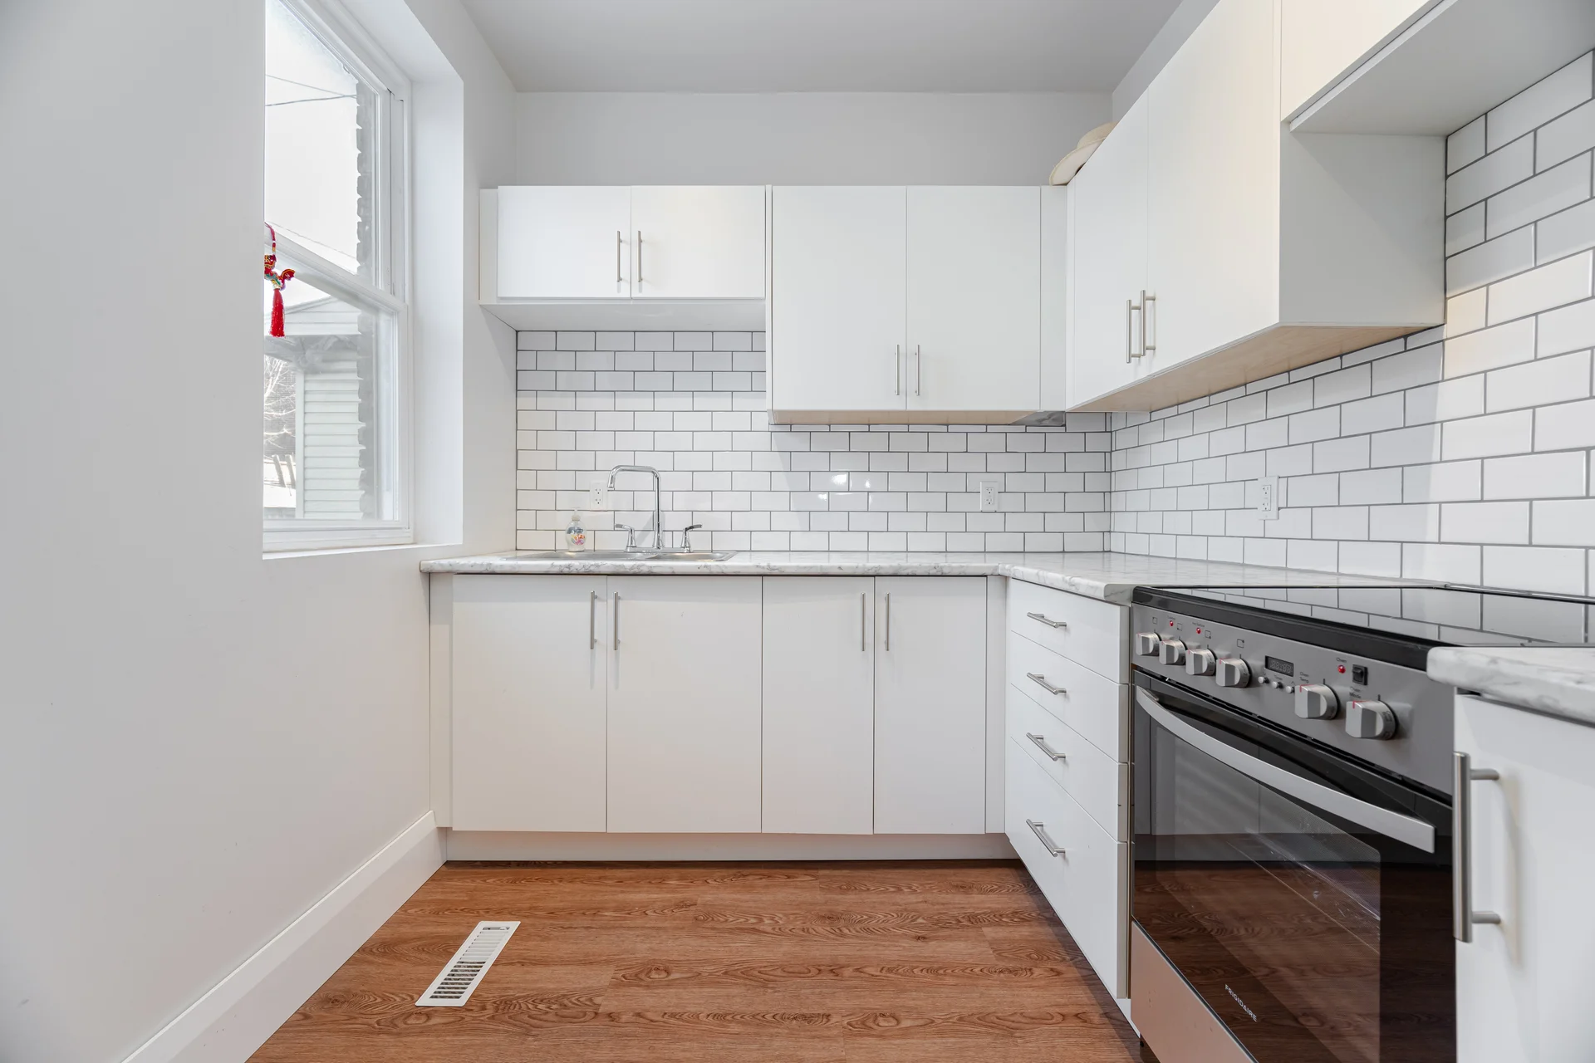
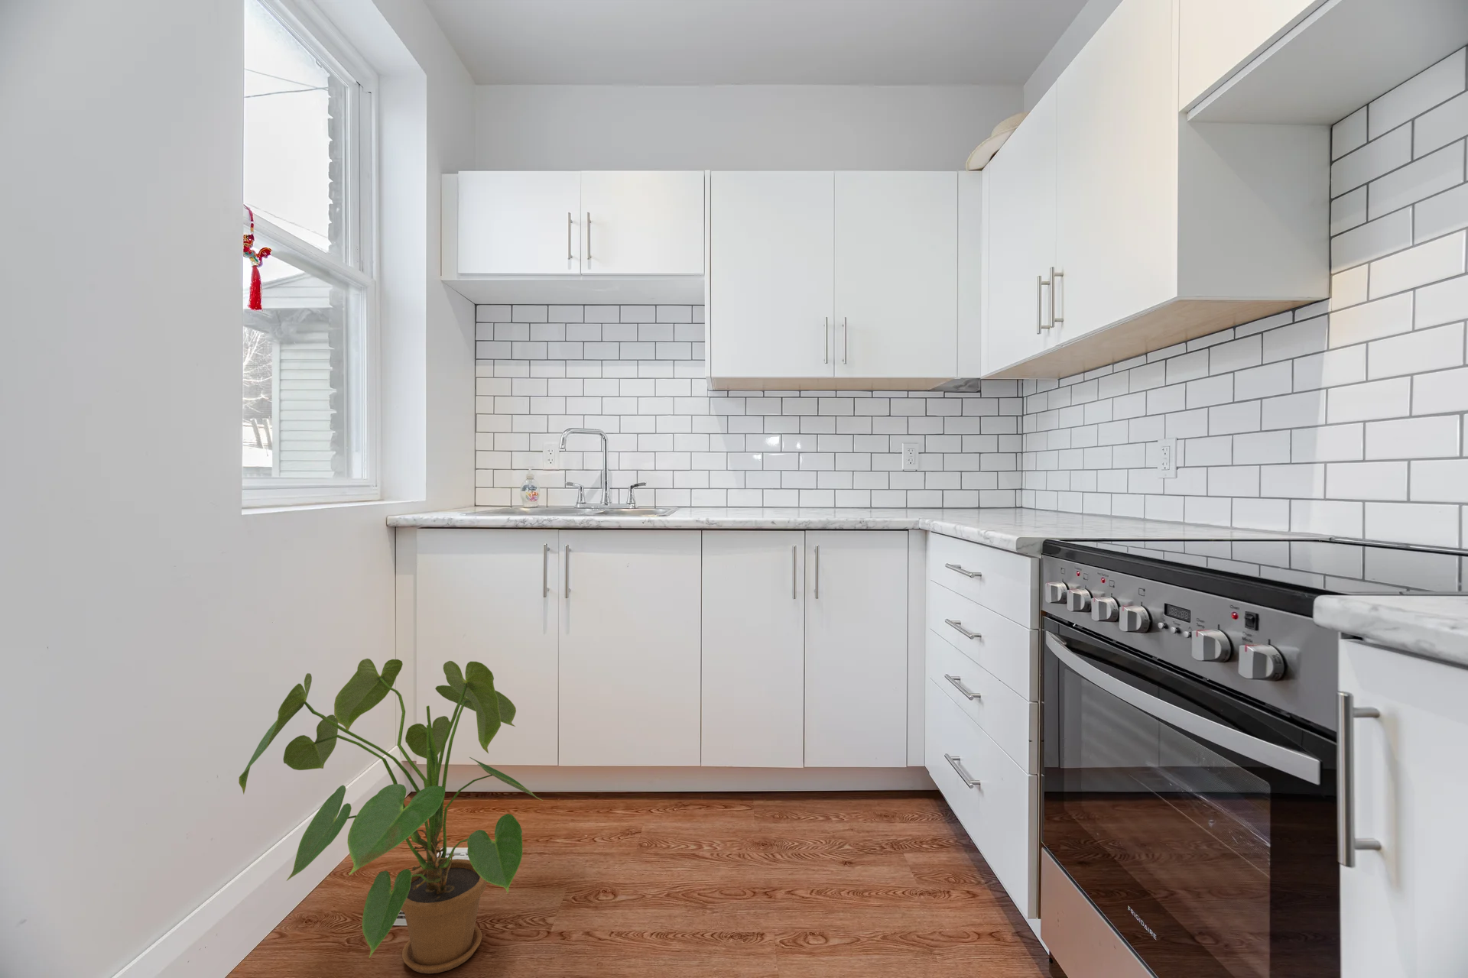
+ house plant [238,658,544,975]
